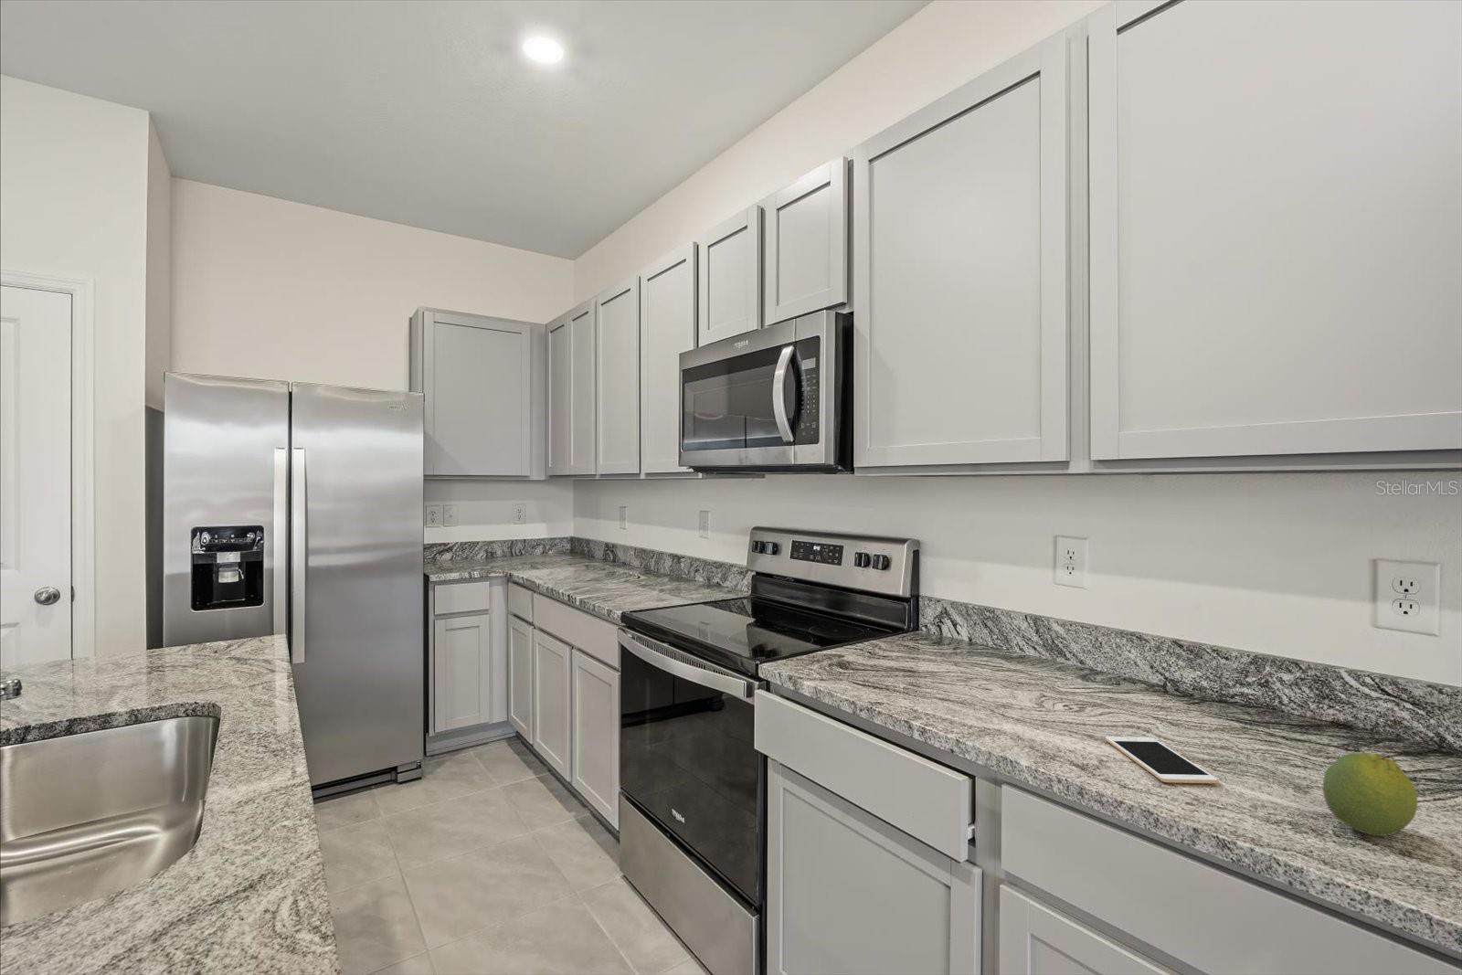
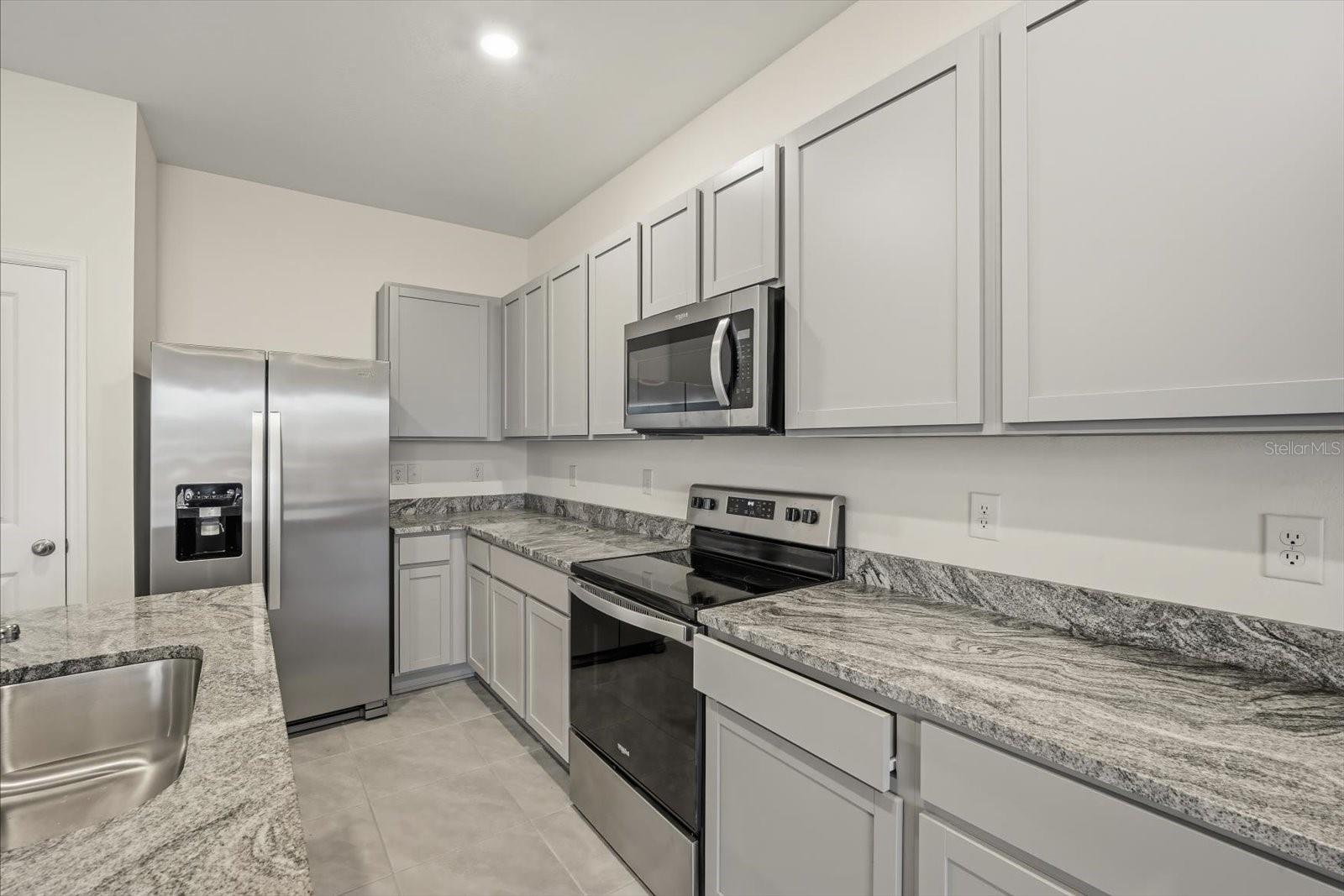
- fruit [1322,752,1418,837]
- cell phone [1105,736,1219,783]
